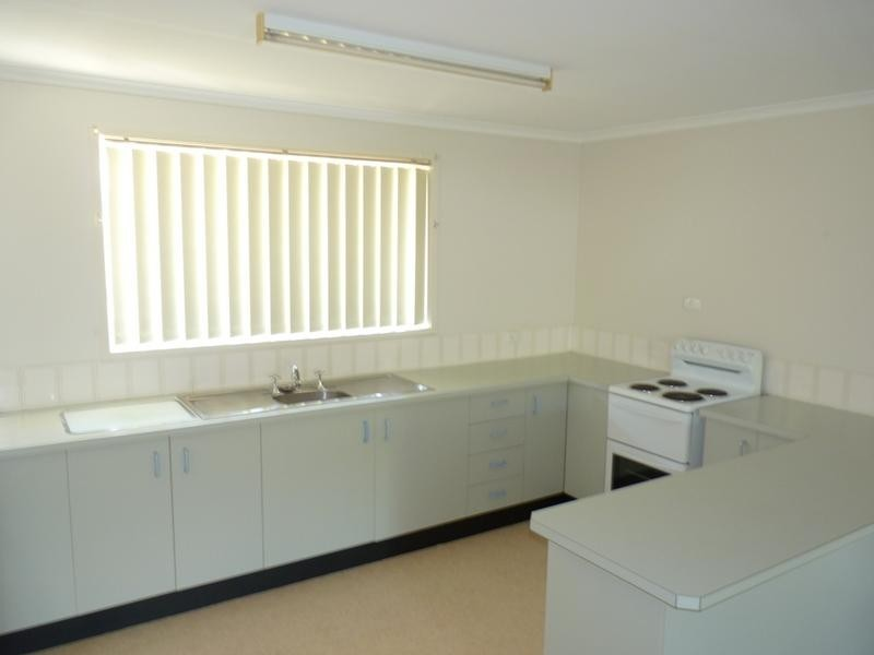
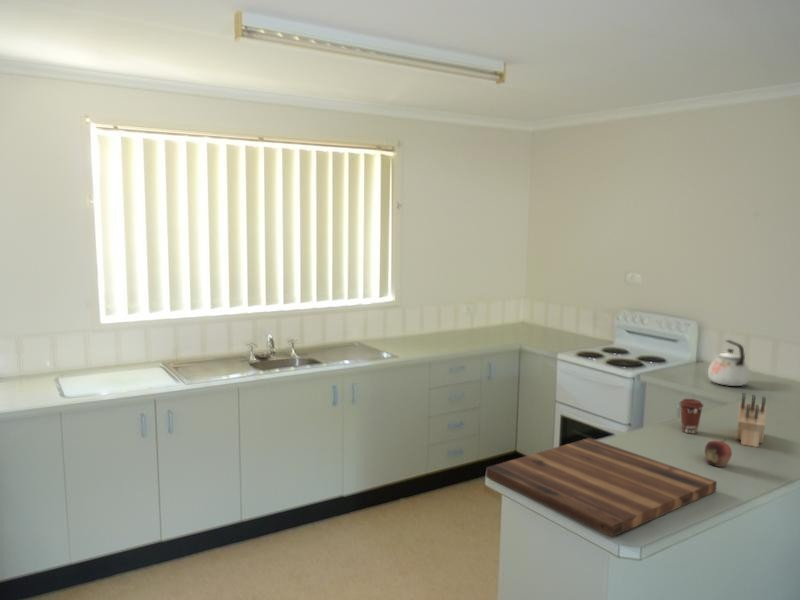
+ fruit [704,438,733,468]
+ coffee cup [679,398,704,435]
+ knife block [736,392,767,448]
+ kettle [707,339,751,387]
+ cutting board [485,437,718,538]
